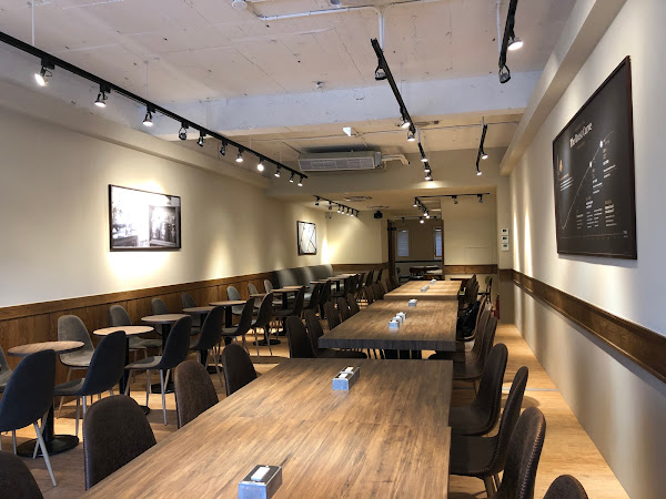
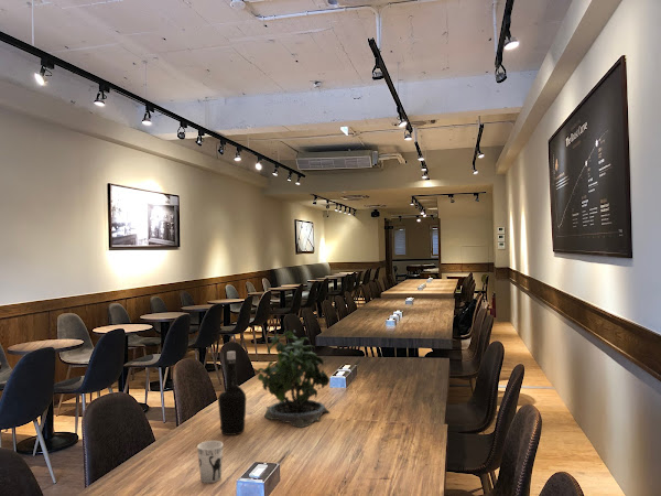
+ potted plant [256,330,330,429]
+ cup [196,440,224,484]
+ bottle [217,351,247,436]
